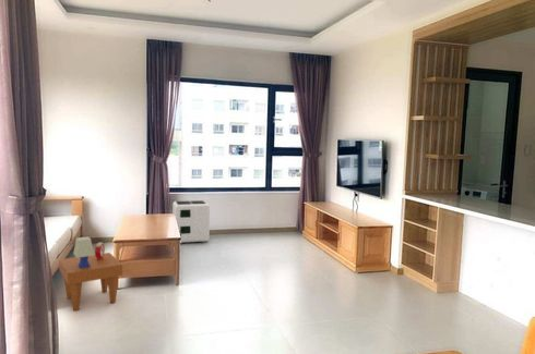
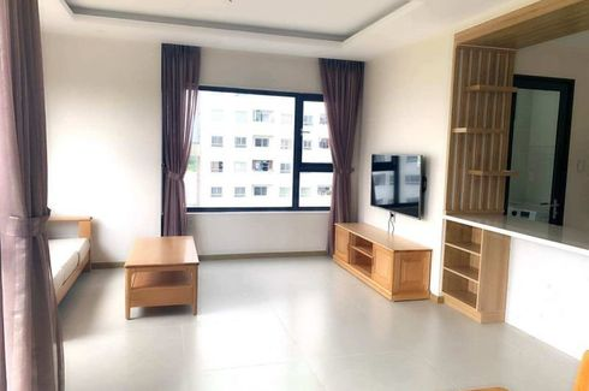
- side table [58,235,123,312]
- air purifier [171,199,211,244]
